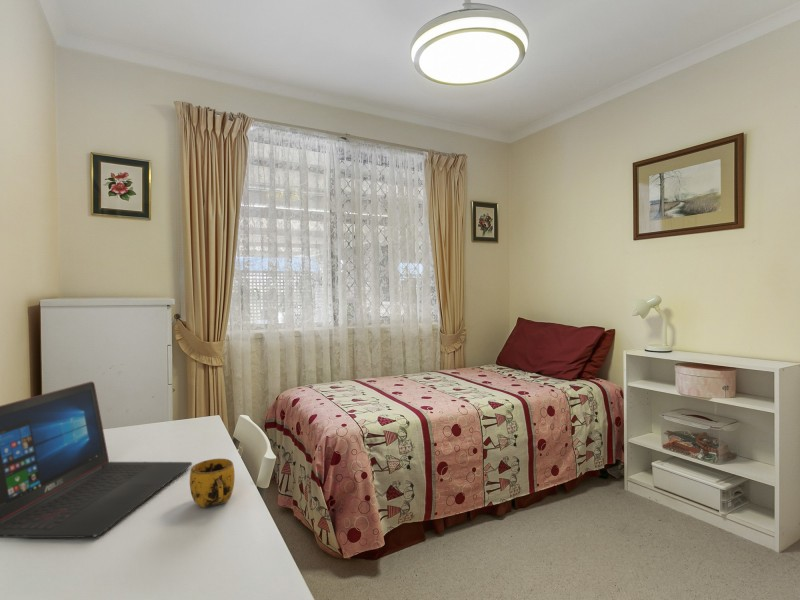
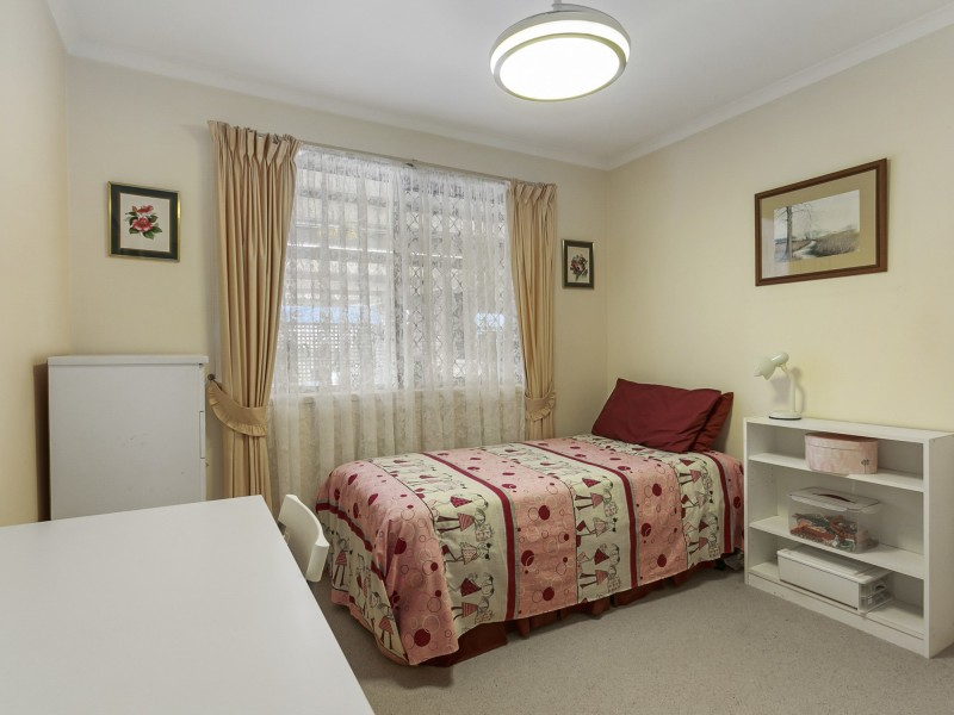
- laptop [0,381,193,539]
- mug [189,458,236,509]
